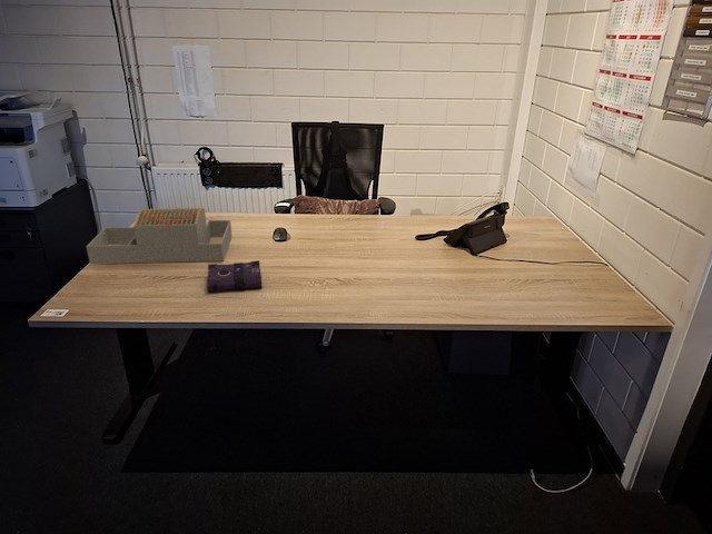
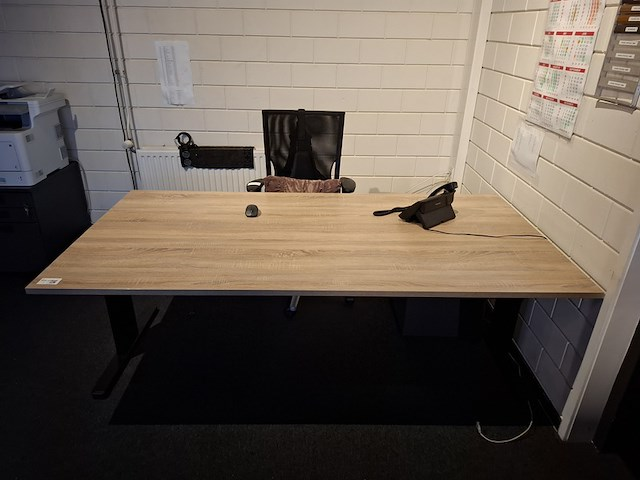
- architectural model [86,207,233,265]
- book [206,259,263,294]
